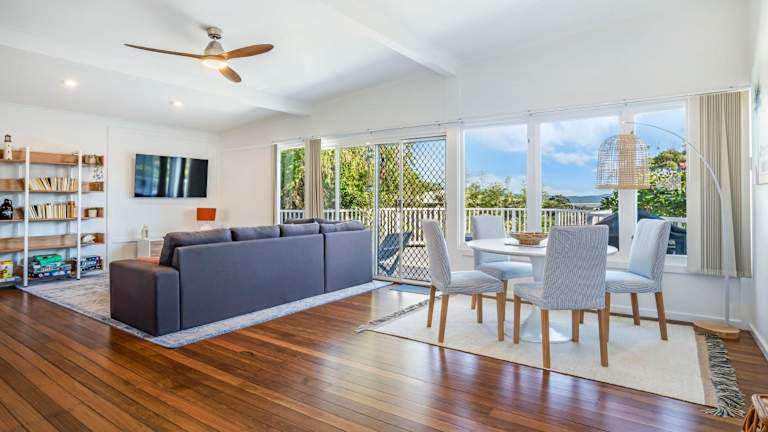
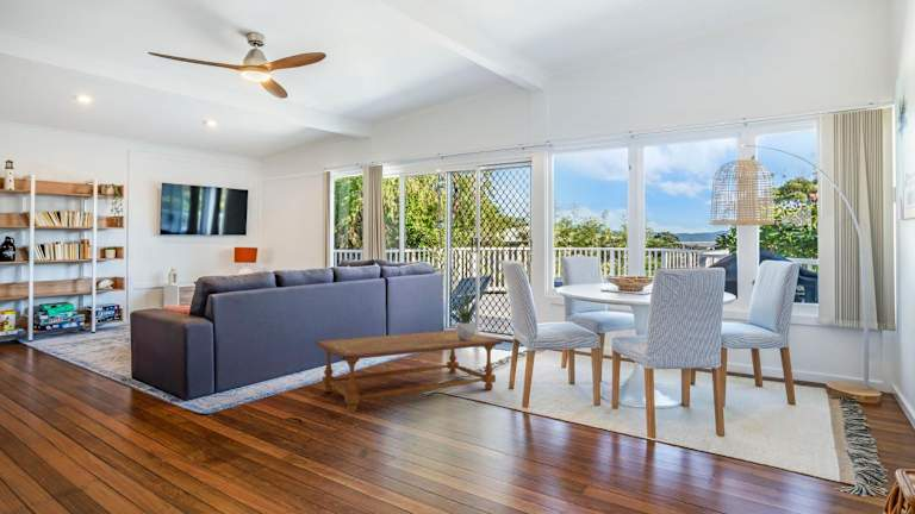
+ potted plant [450,286,477,340]
+ coffee table [315,330,504,413]
